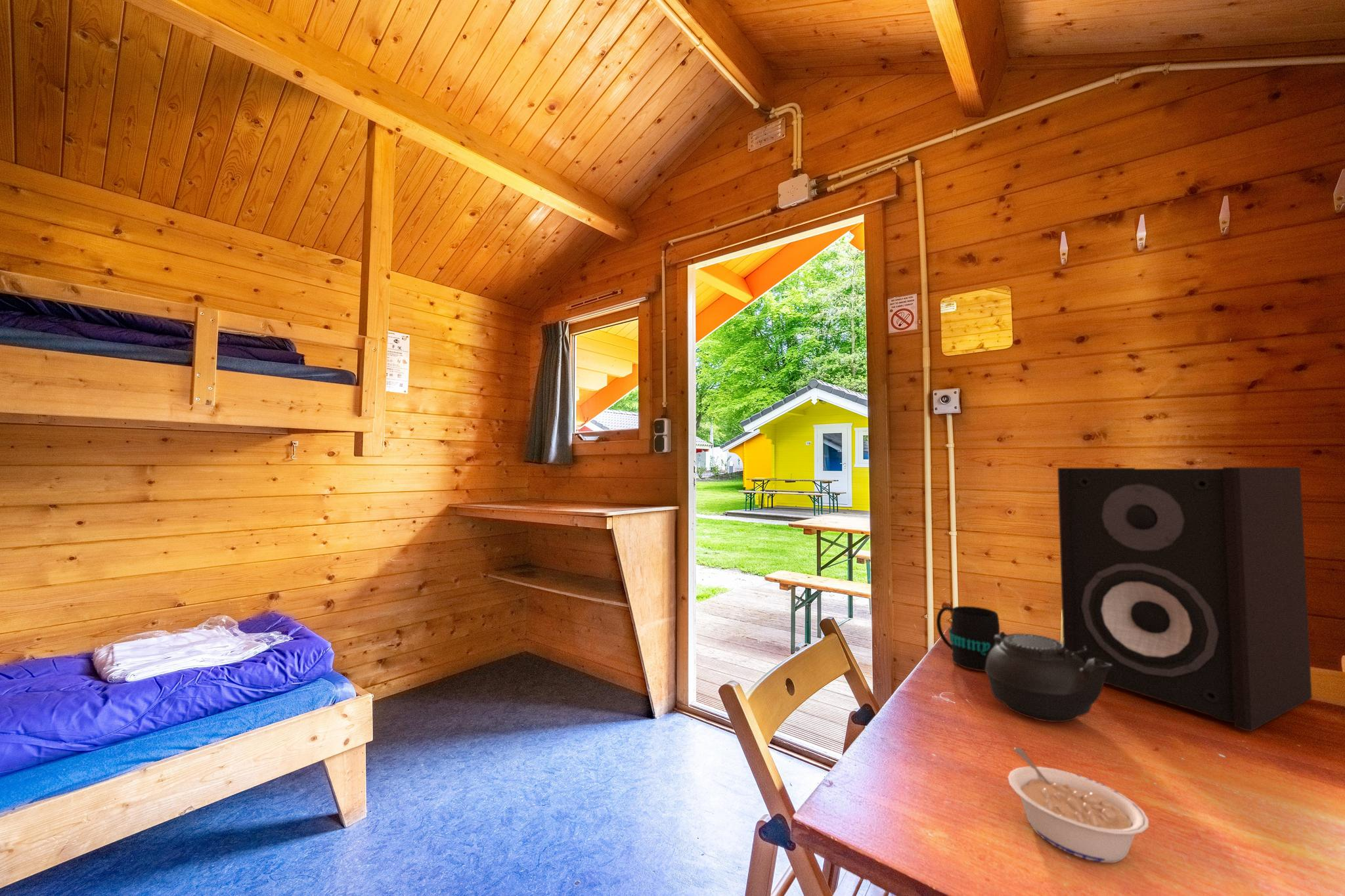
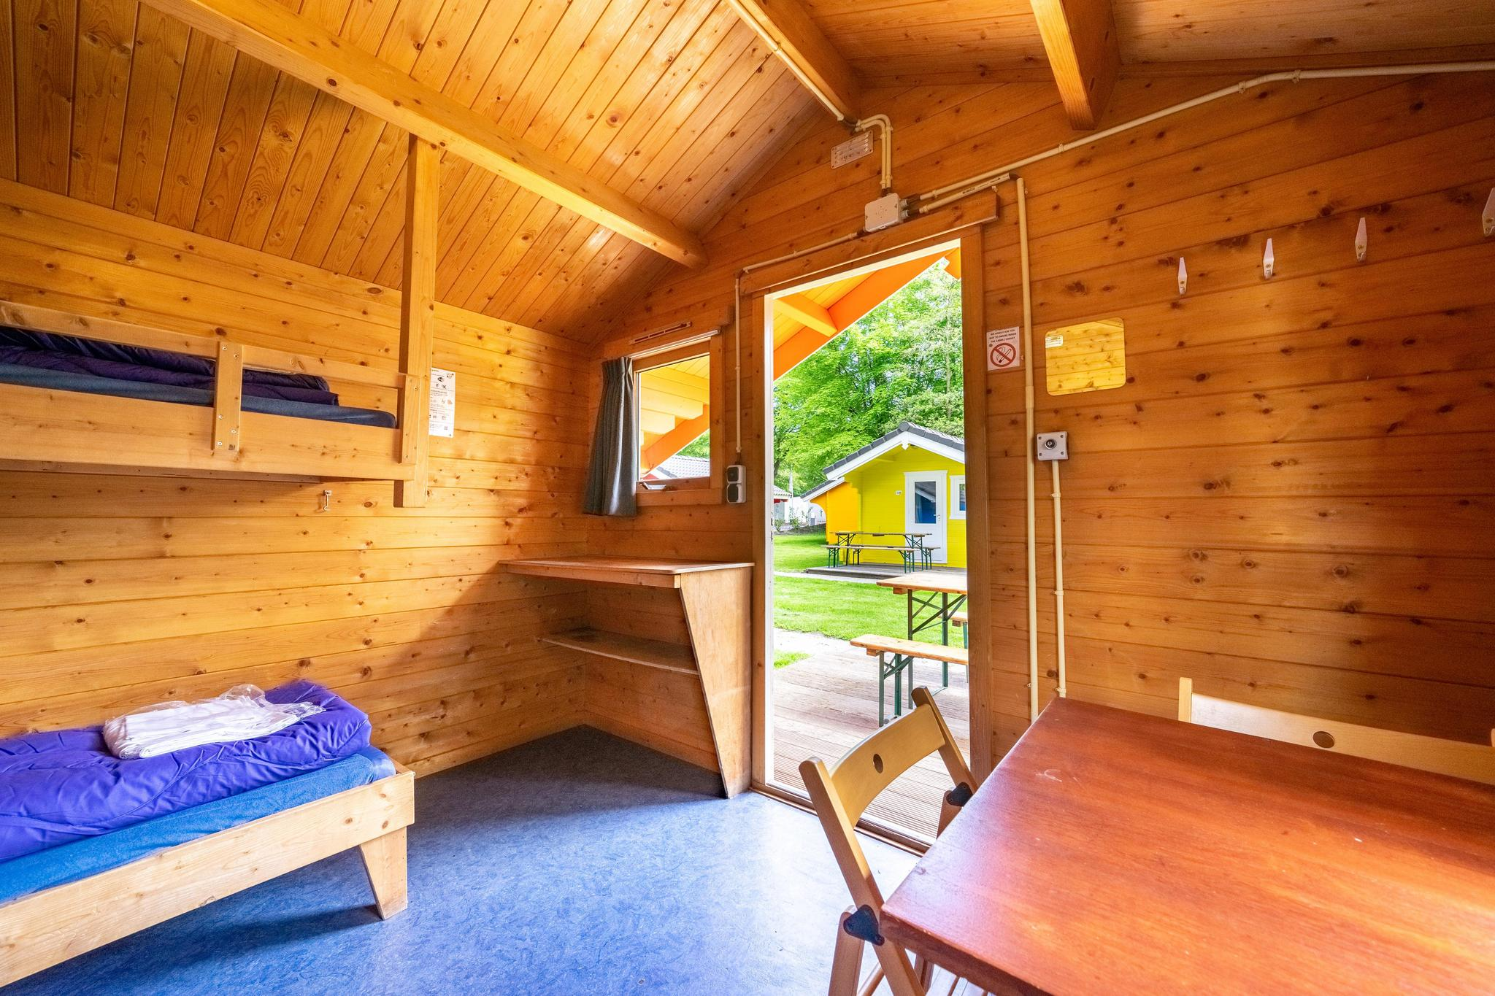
- teapot [985,631,1113,723]
- speaker [1057,467,1313,732]
- mug [936,605,1000,672]
- legume [1007,747,1149,864]
